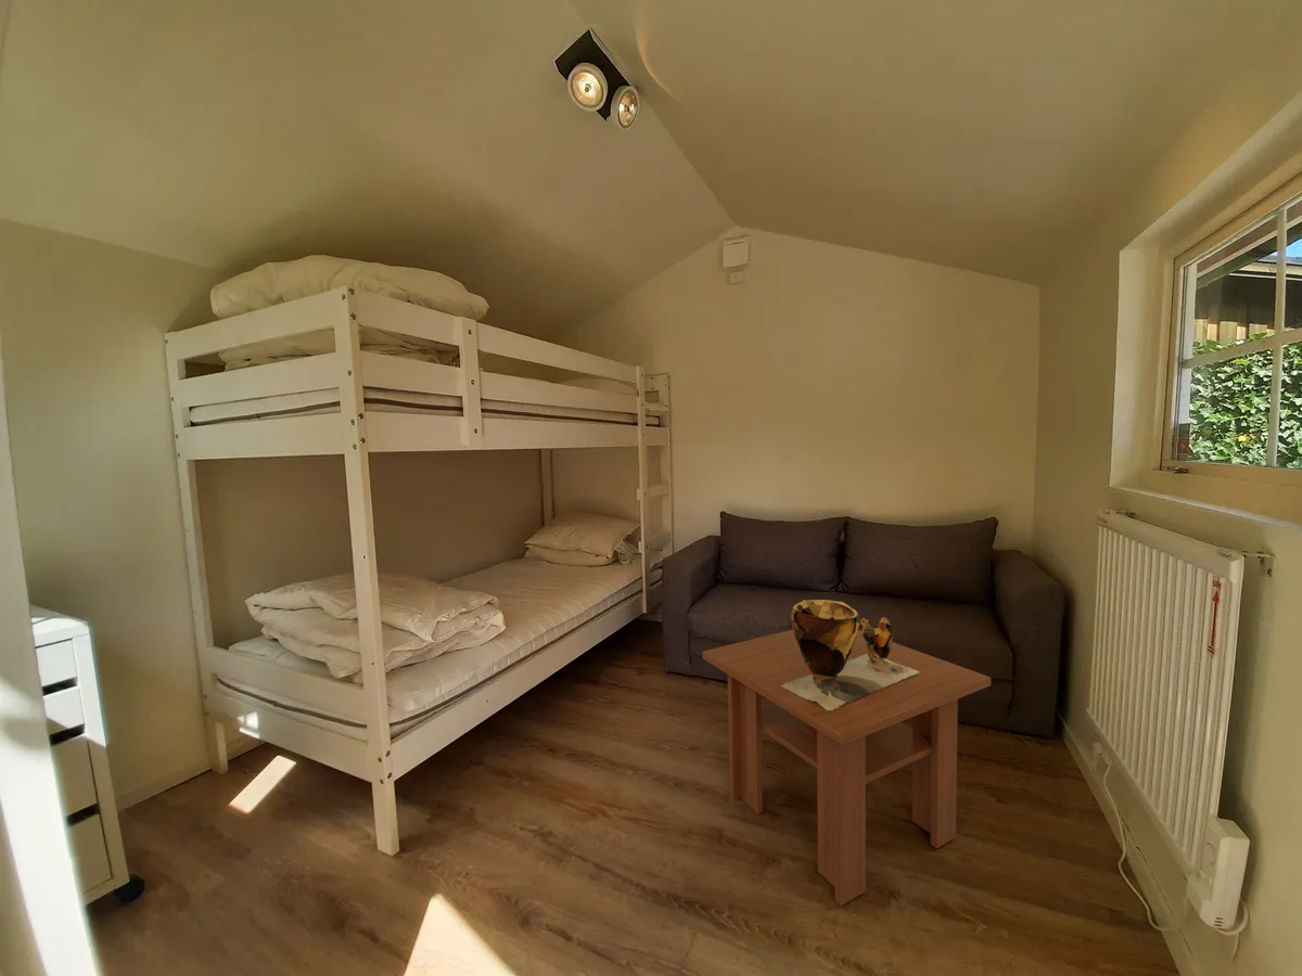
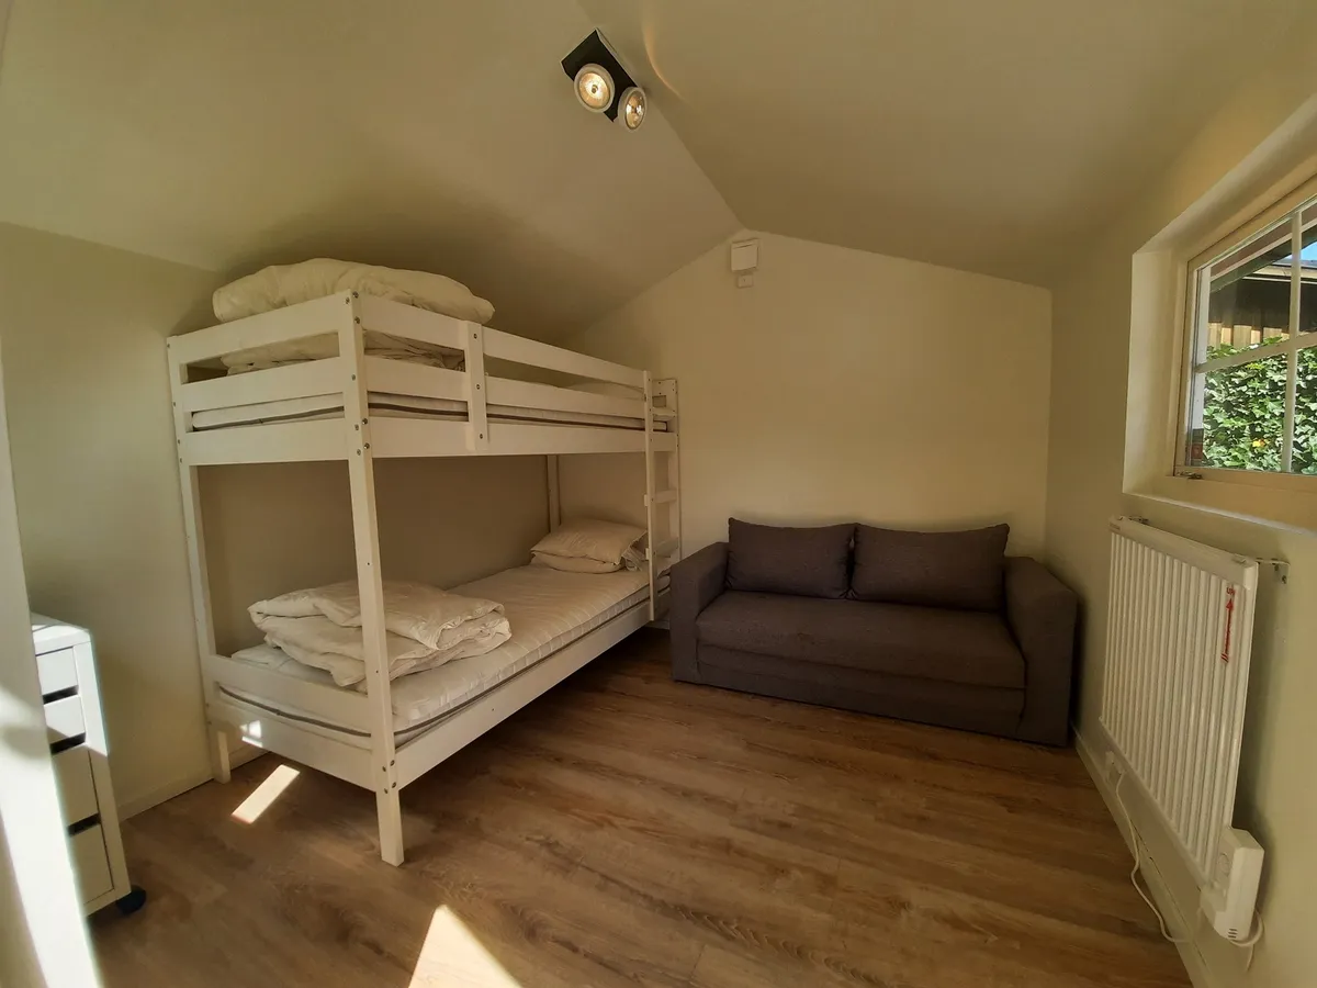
- coffee table [701,629,992,907]
- clay pot [780,599,919,710]
